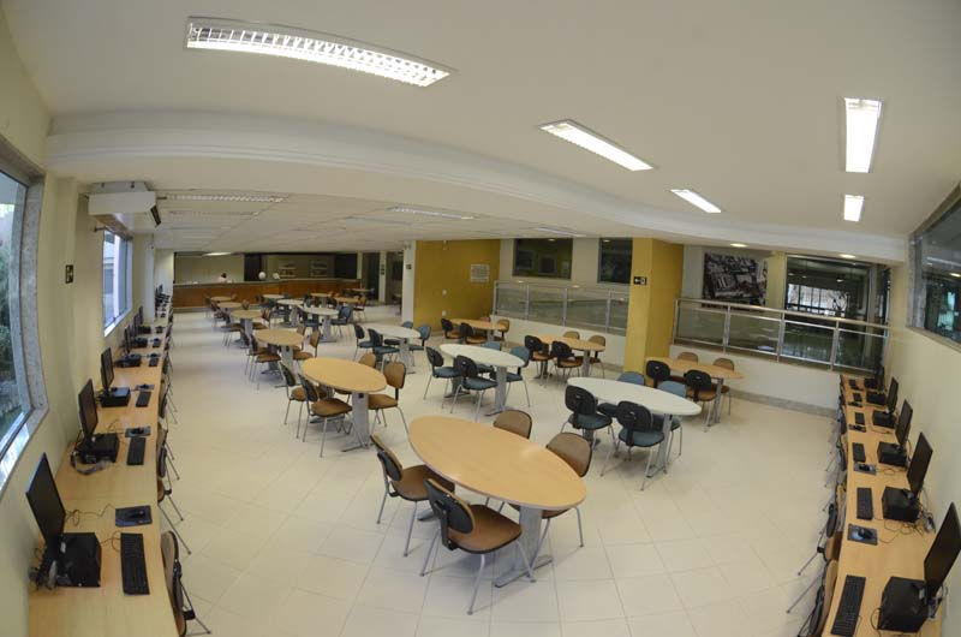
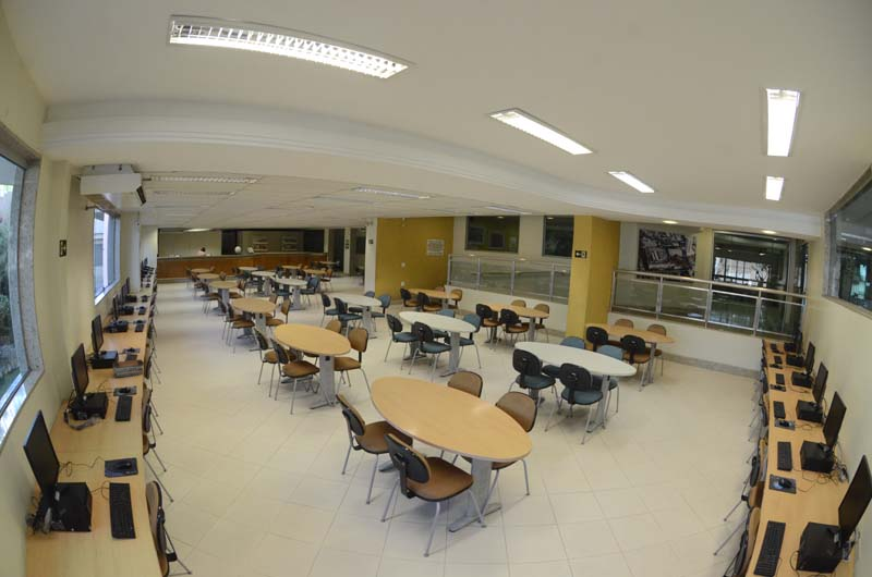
+ book stack [111,358,145,379]
